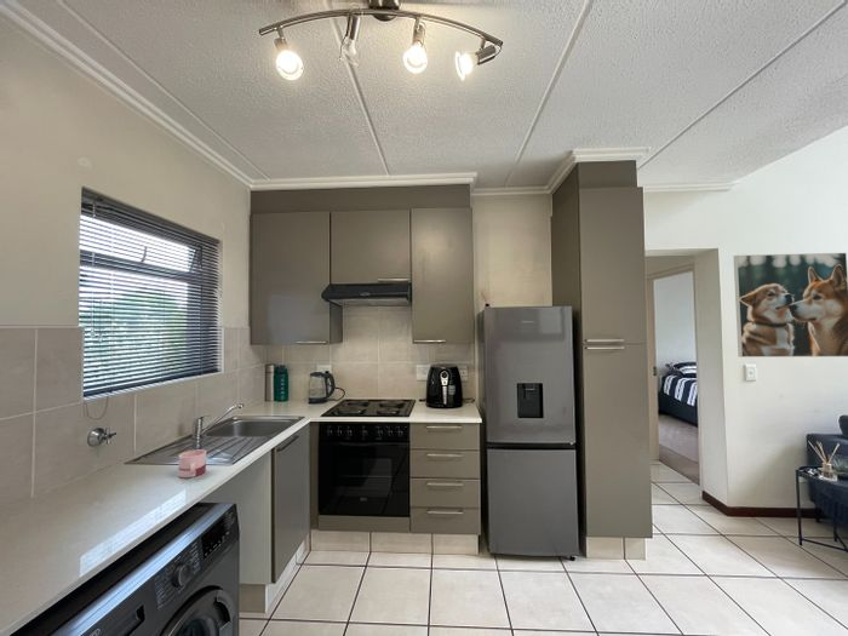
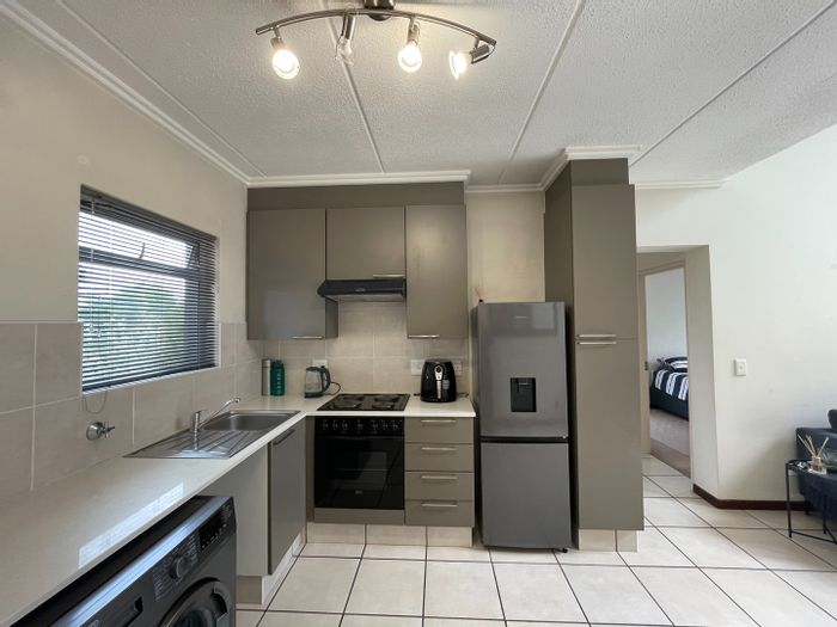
- mug [177,448,207,479]
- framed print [733,252,848,359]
